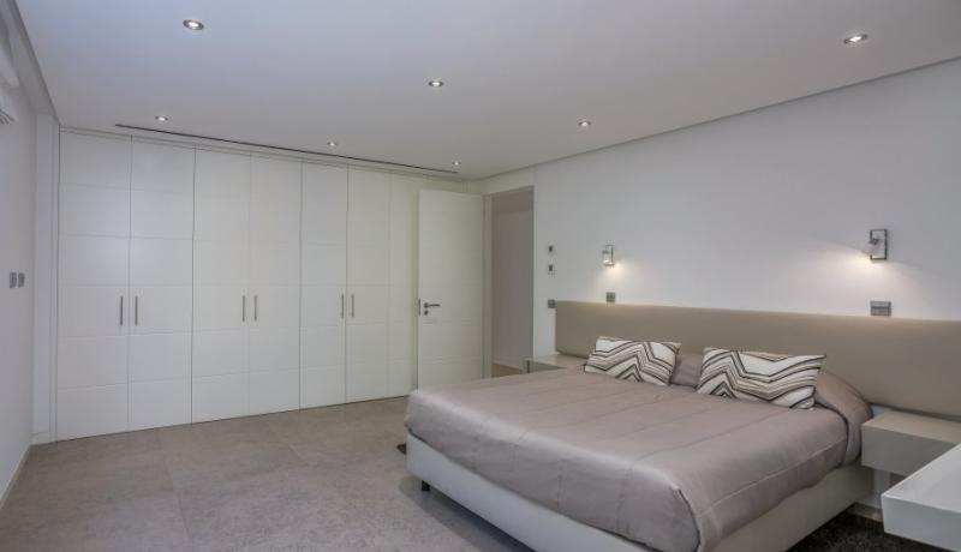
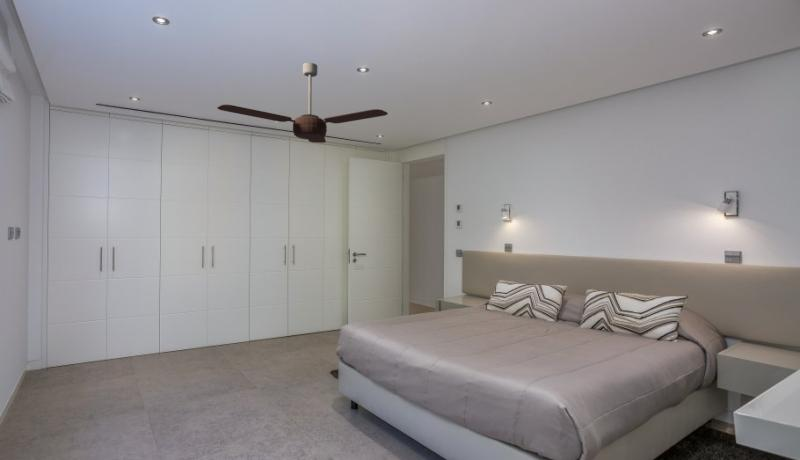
+ ceiling fan [216,62,389,144]
